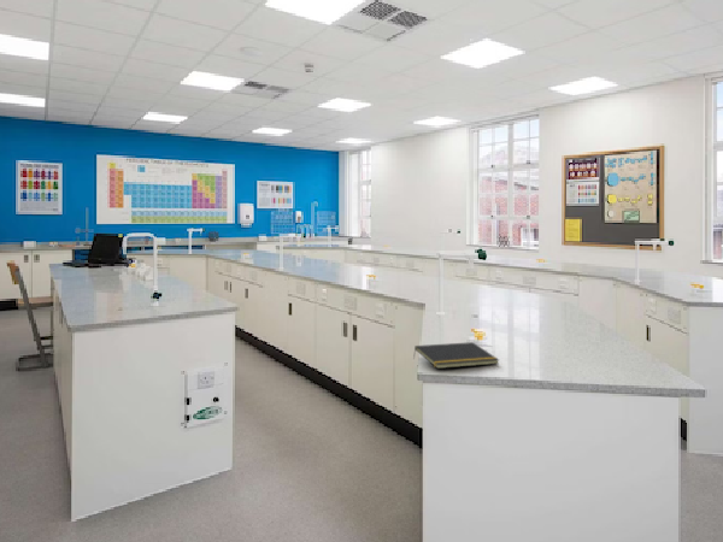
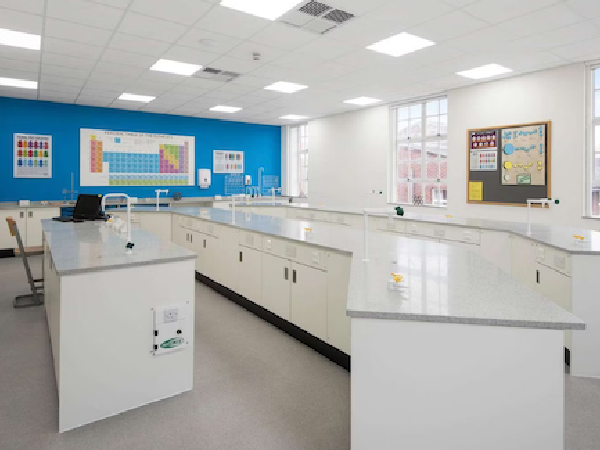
- notepad [412,341,500,370]
